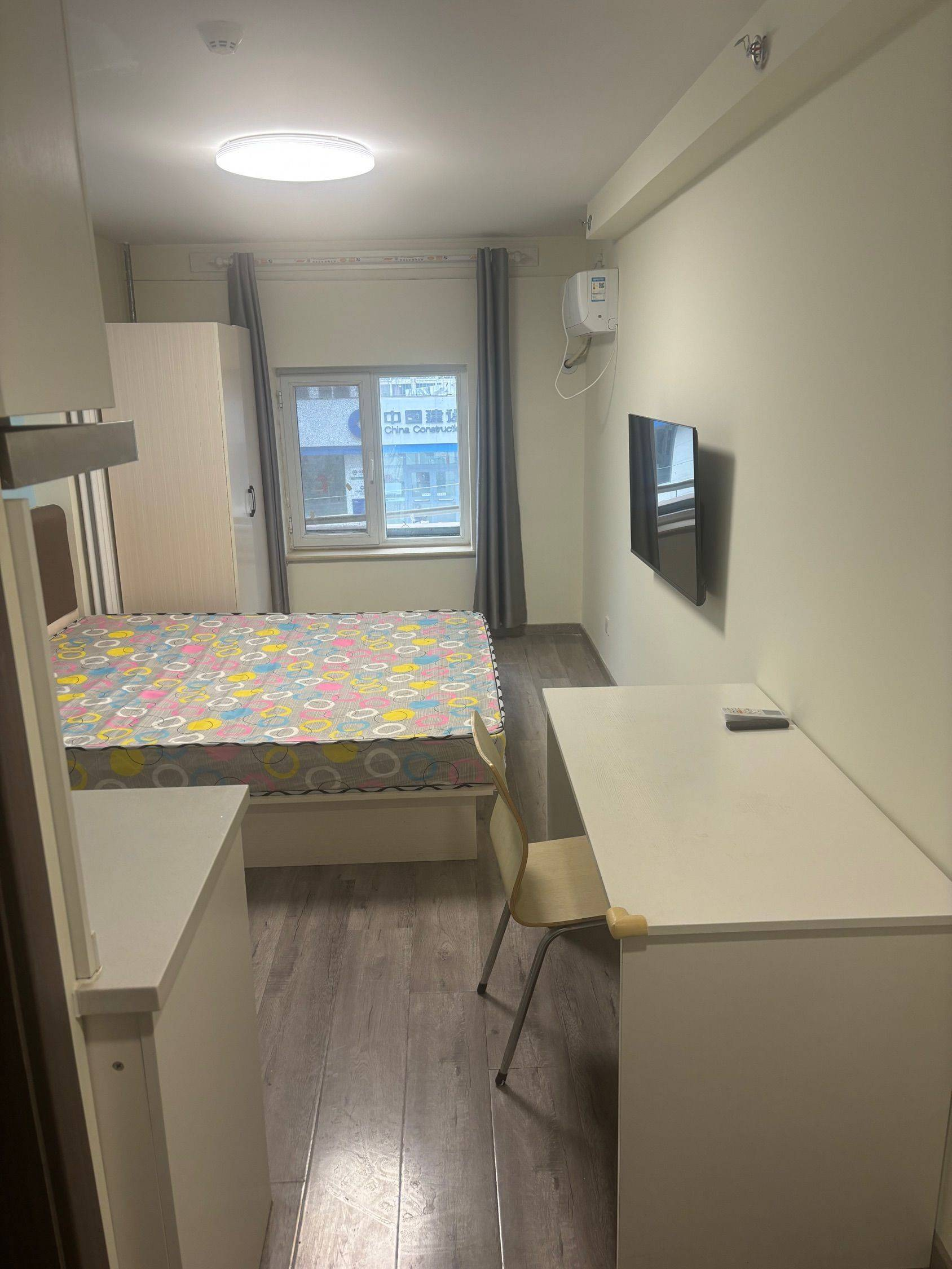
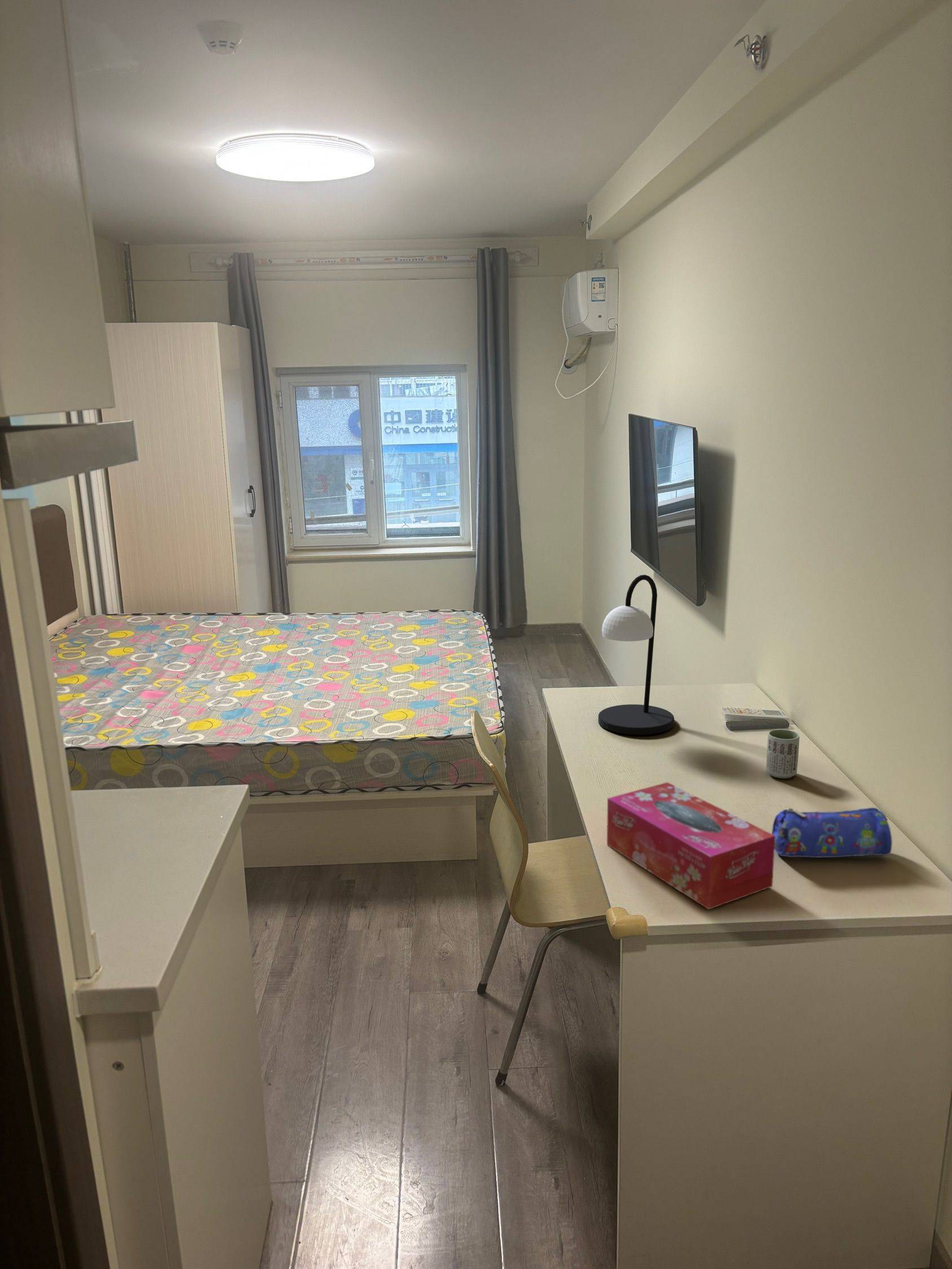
+ cup [765,729,800,779]
+ table lamp [598,574,675,735]
+ pencil case [772,807,893,858]
+ tissue box [606,782,775,910]
